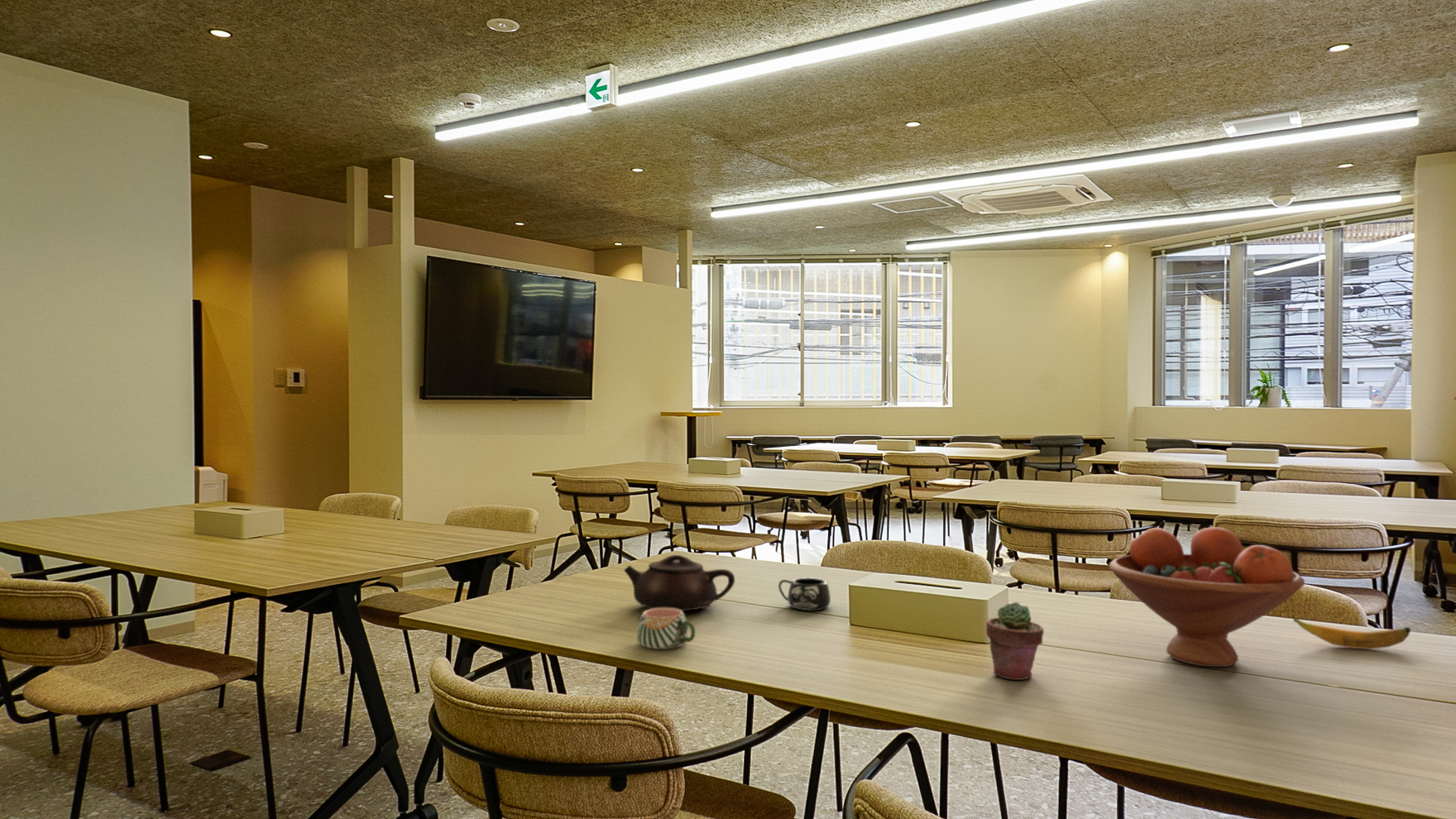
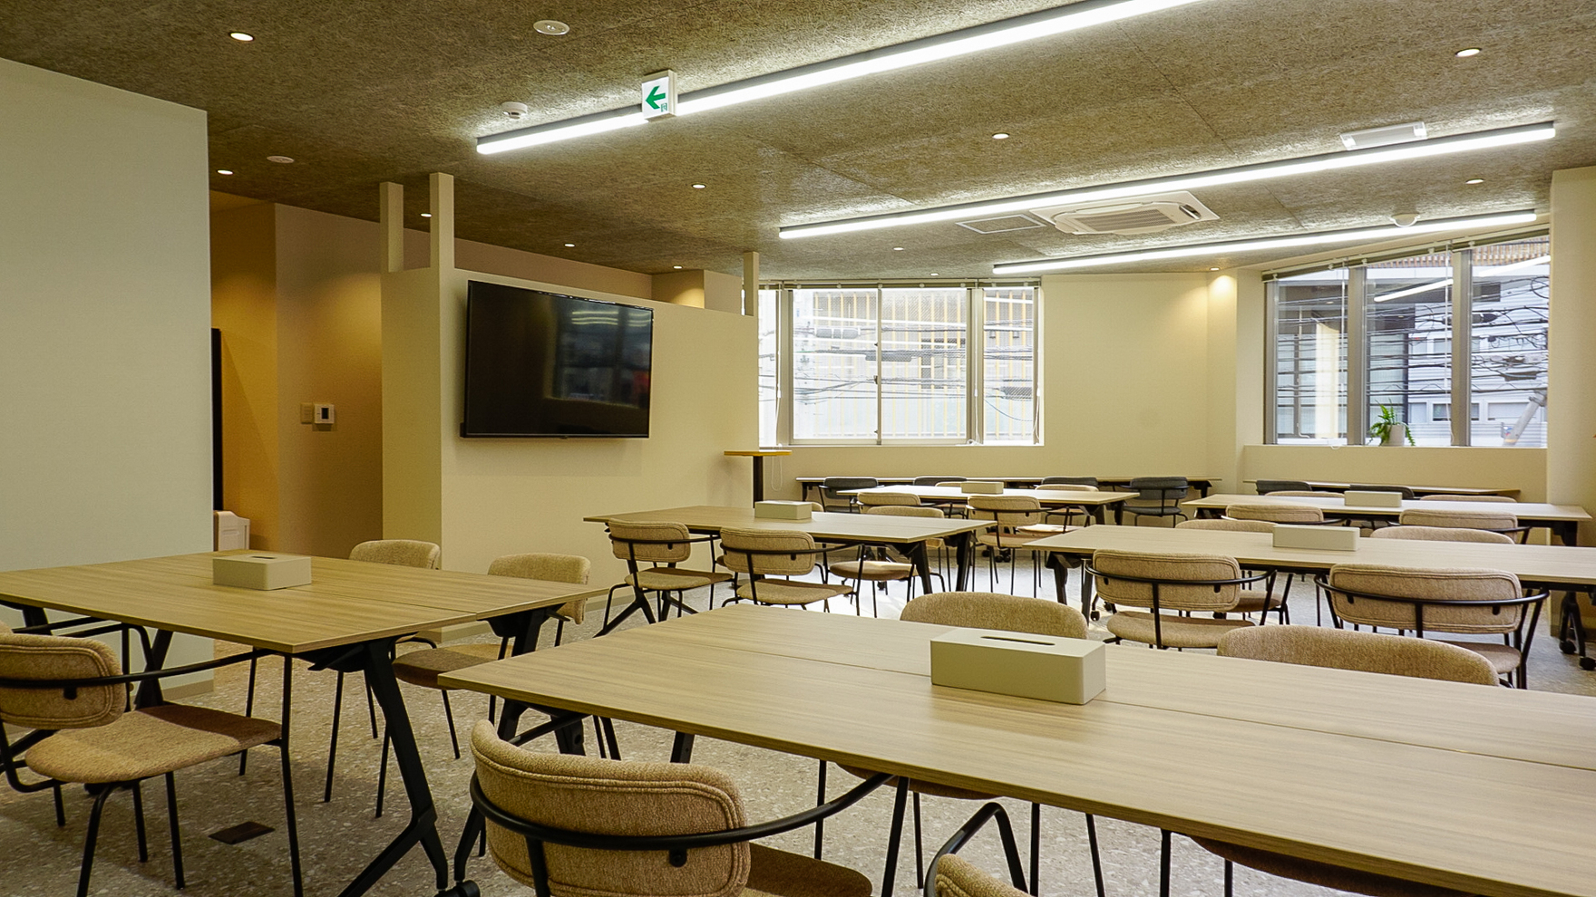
- mug [778,577,831,611]
- mug [636,608,697,650]
- banana [1292,617,1411,650]
- potted succulent [985,601,1045,681]
- teapot [623,554,735,611]
- fruit bowl [1109,526,1305,668]
